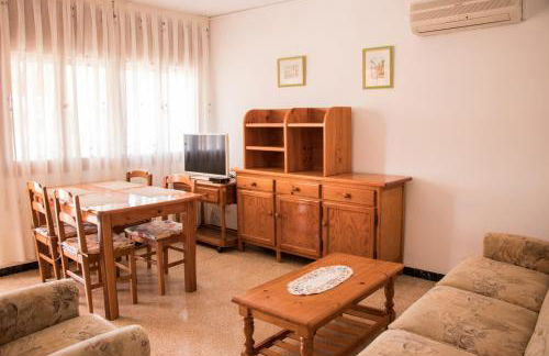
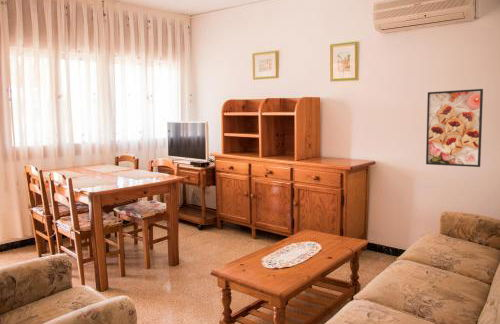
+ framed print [425,88,484,168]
